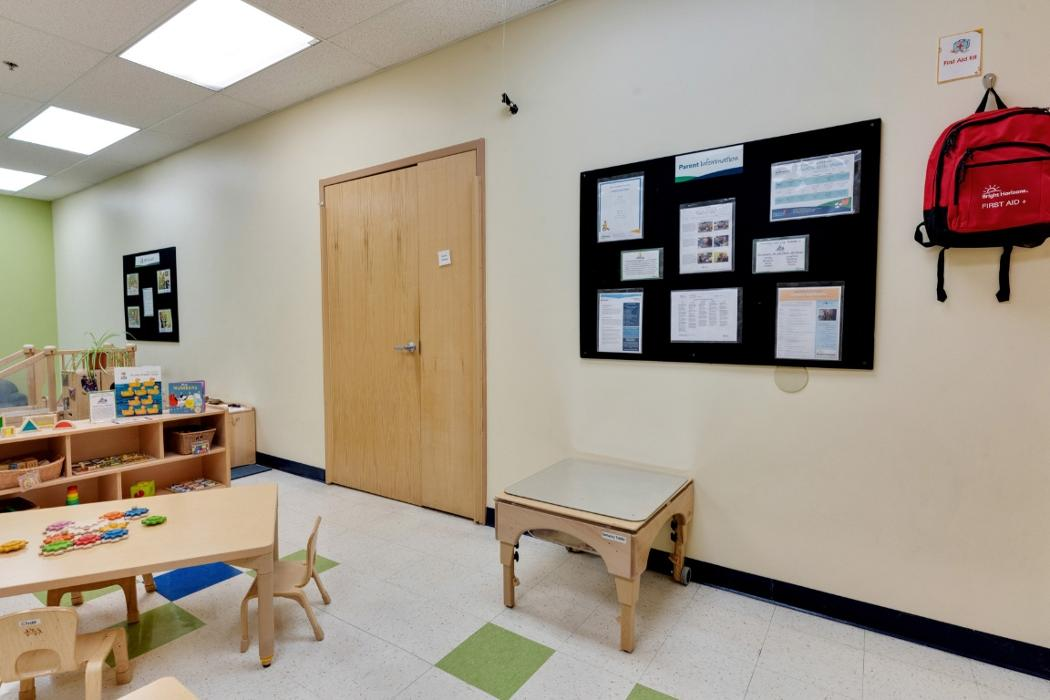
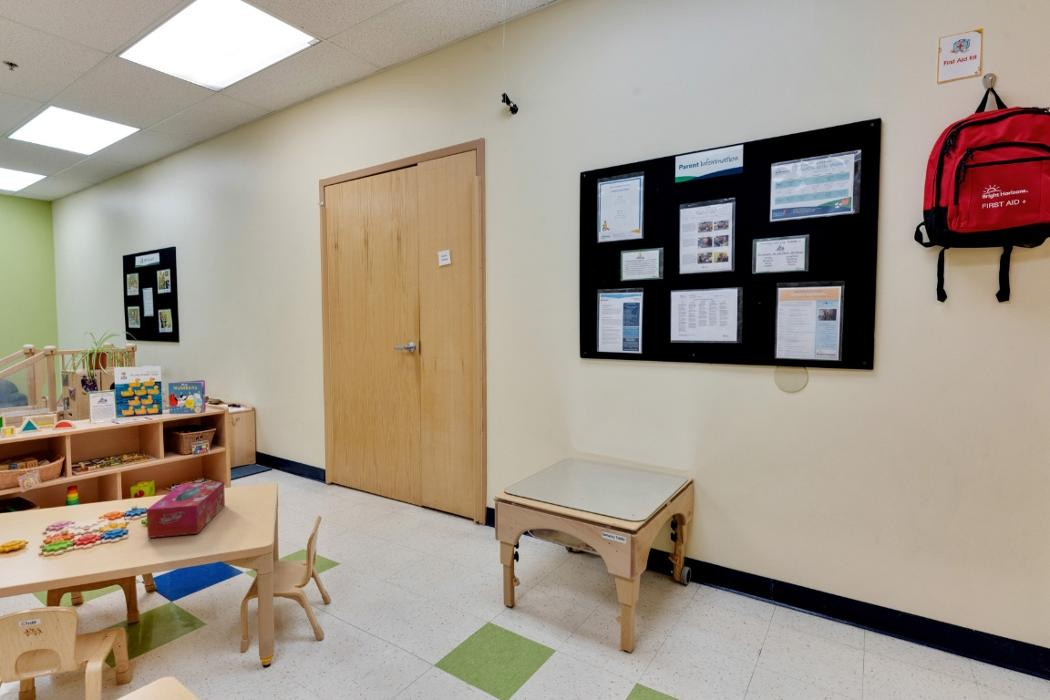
+ tissue box [146,480,226,539]
